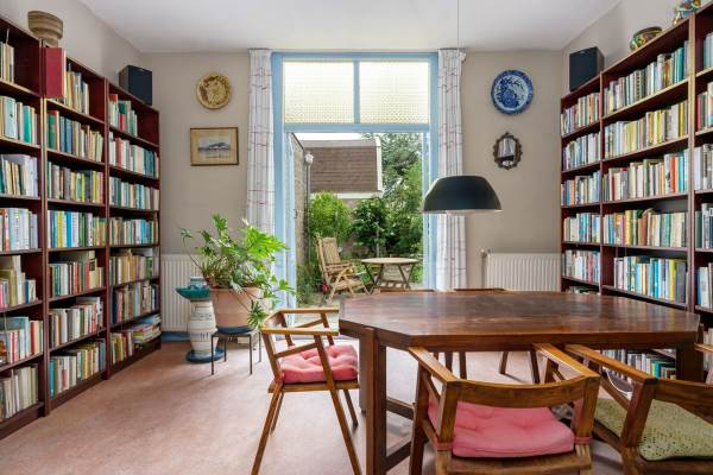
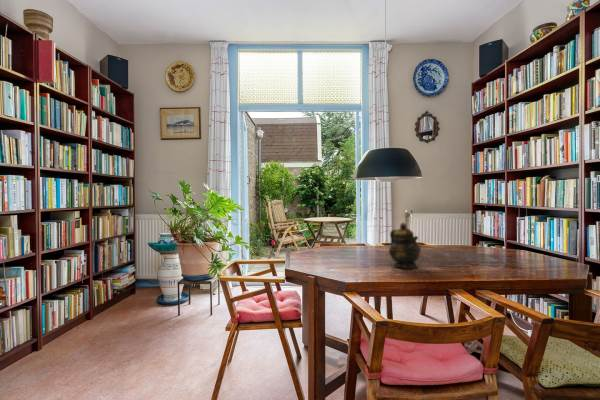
+ teapot [388,222,422,270]
